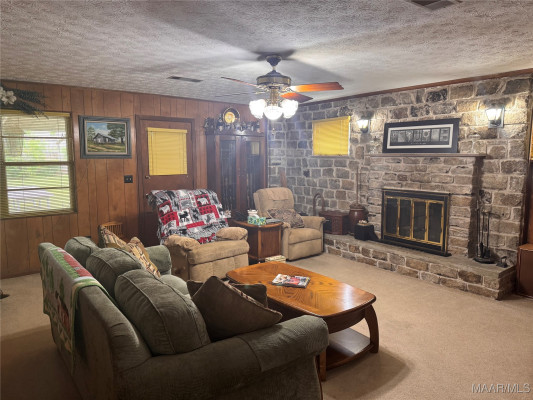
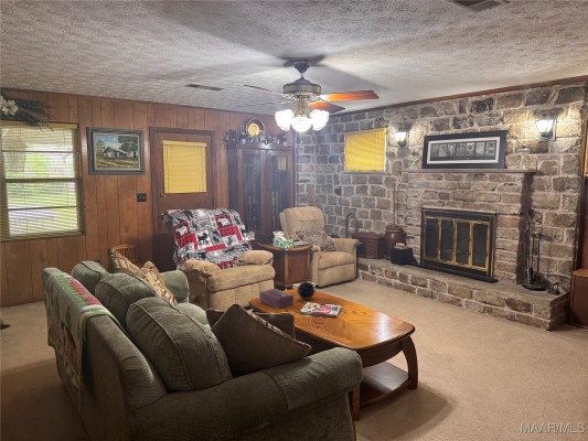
+ decorative orb [296,280,317,300]
+ tissue box [258,288,295,310]
